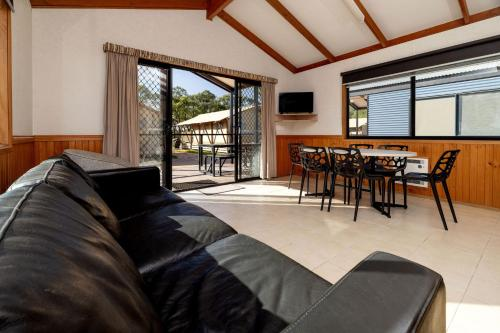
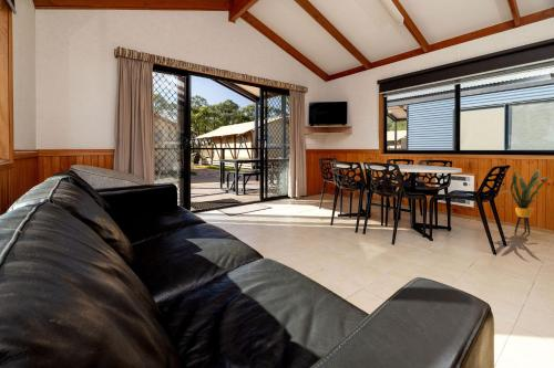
+ house plant [500,168,554,234]
